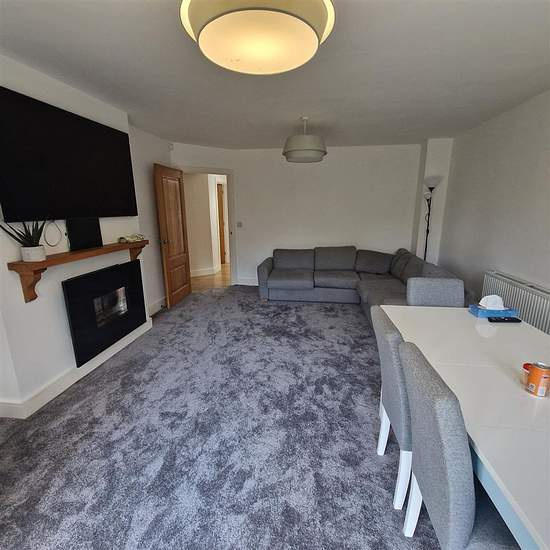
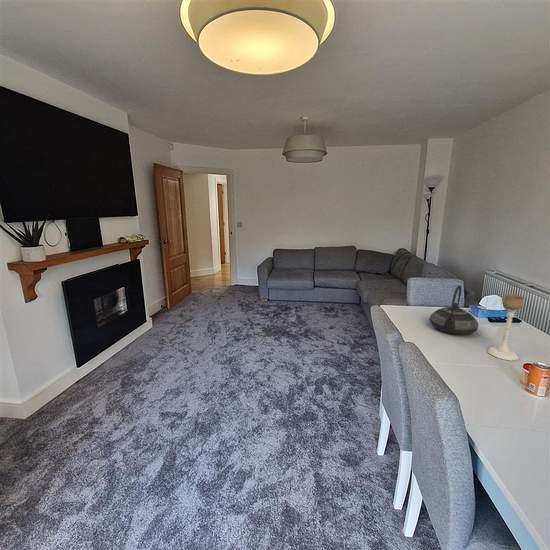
+ teapot [429,284,479,335]
+ candle holder [486,293,525,362]
